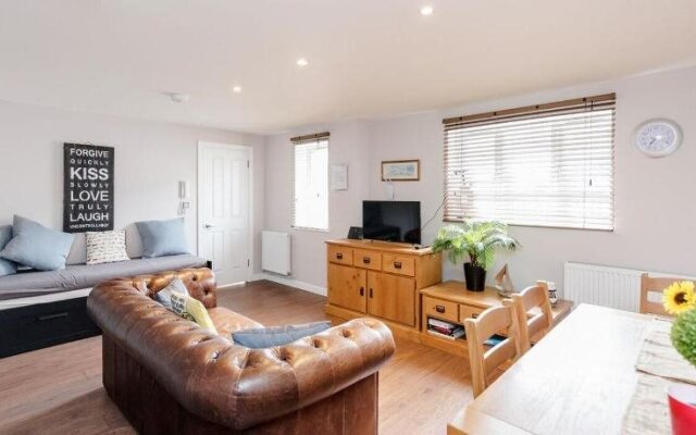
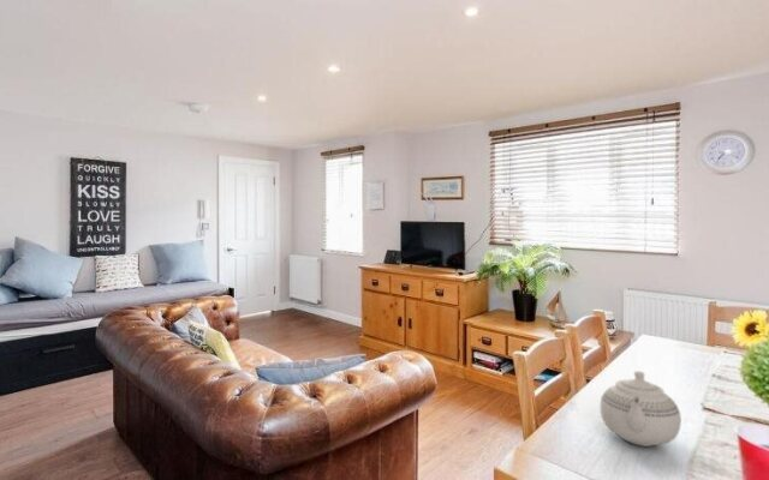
+ teapot [600,370,682,448]
